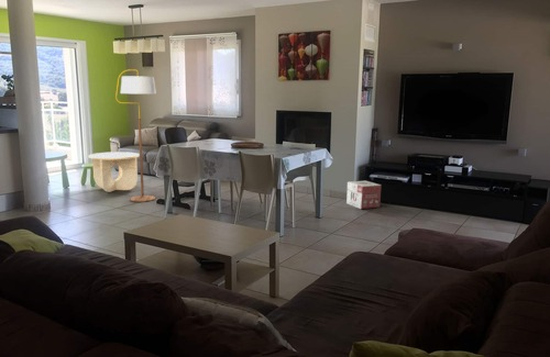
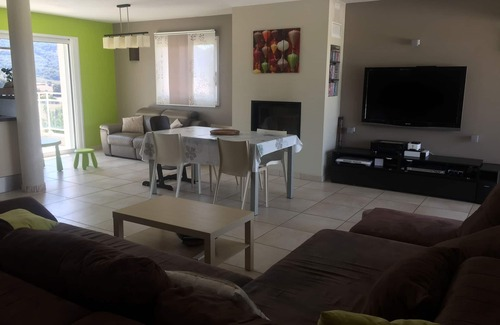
- floor lamp [114,68,157,203]
- cardboard box [345,180,382,210]
- side table [88,150,140,193]
